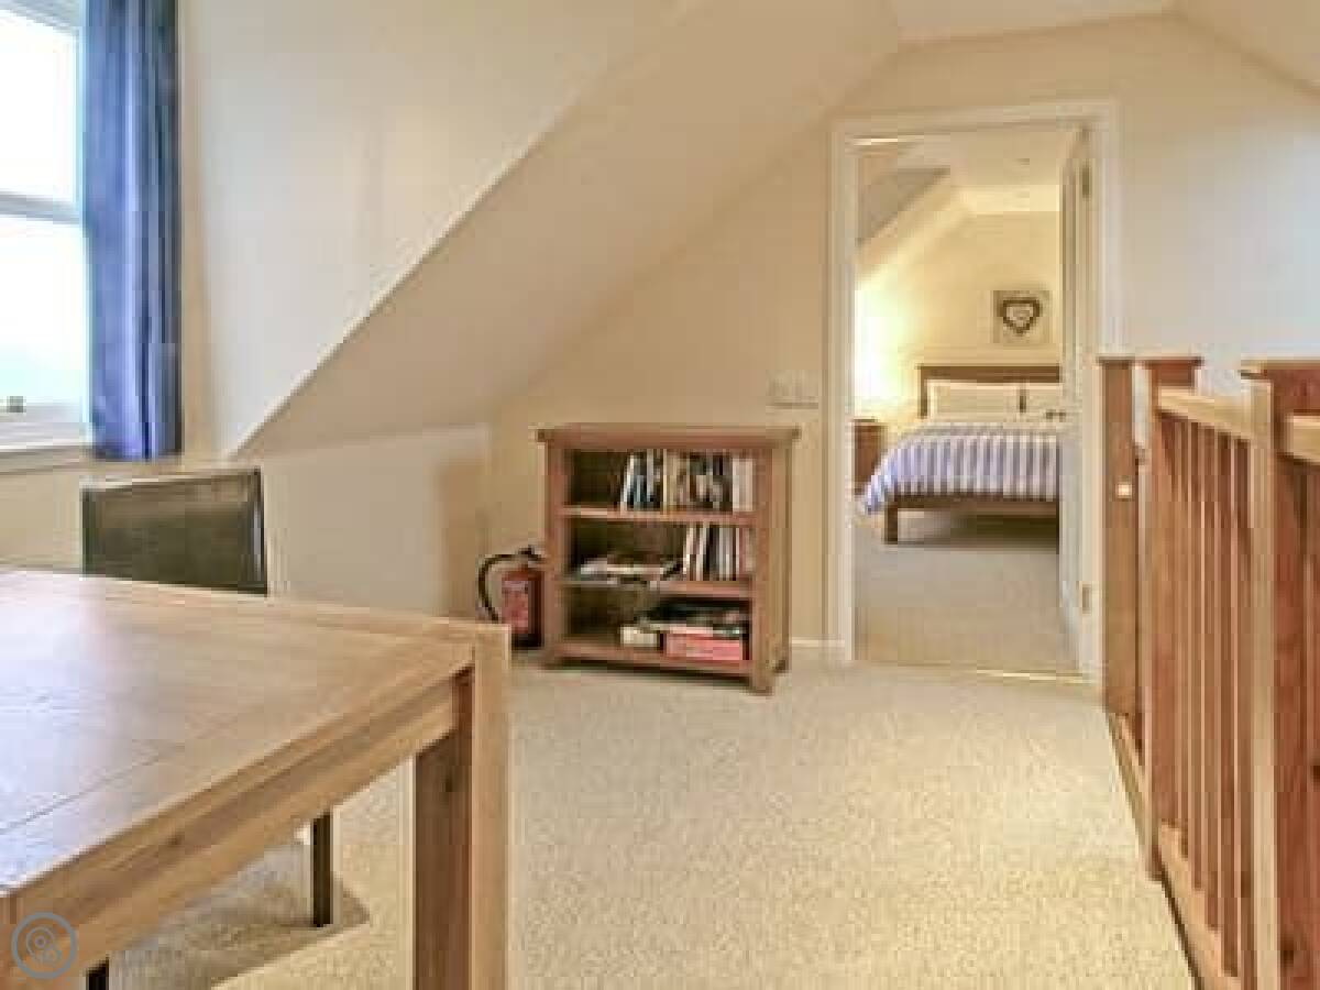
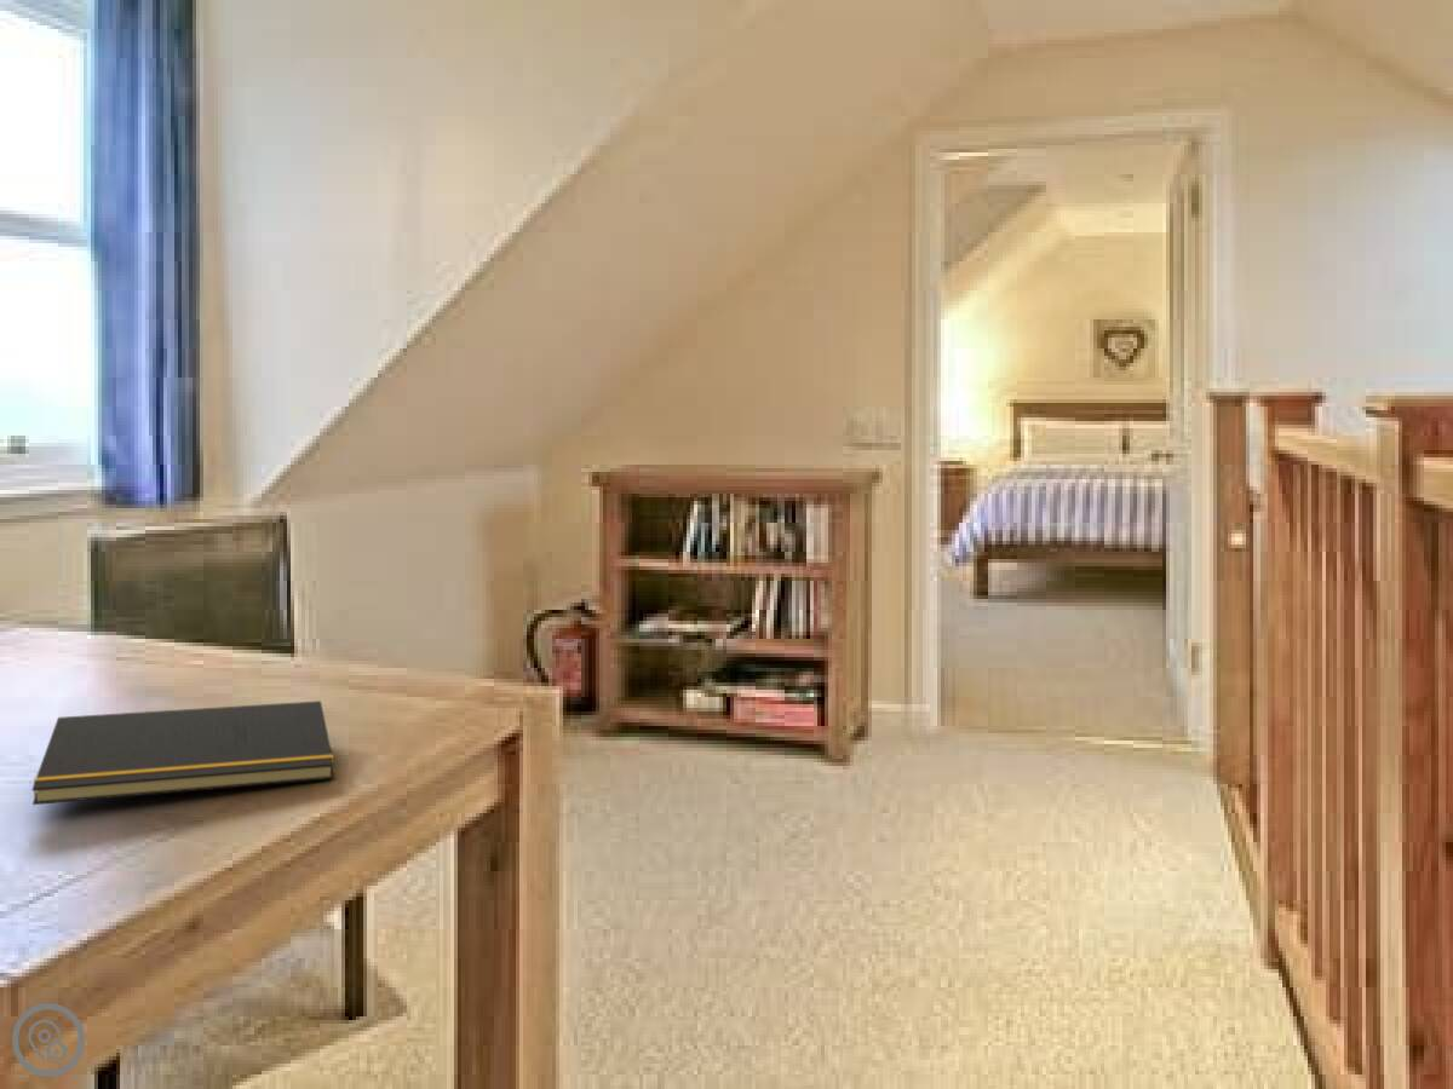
+ notepad [30,699,335,806]
